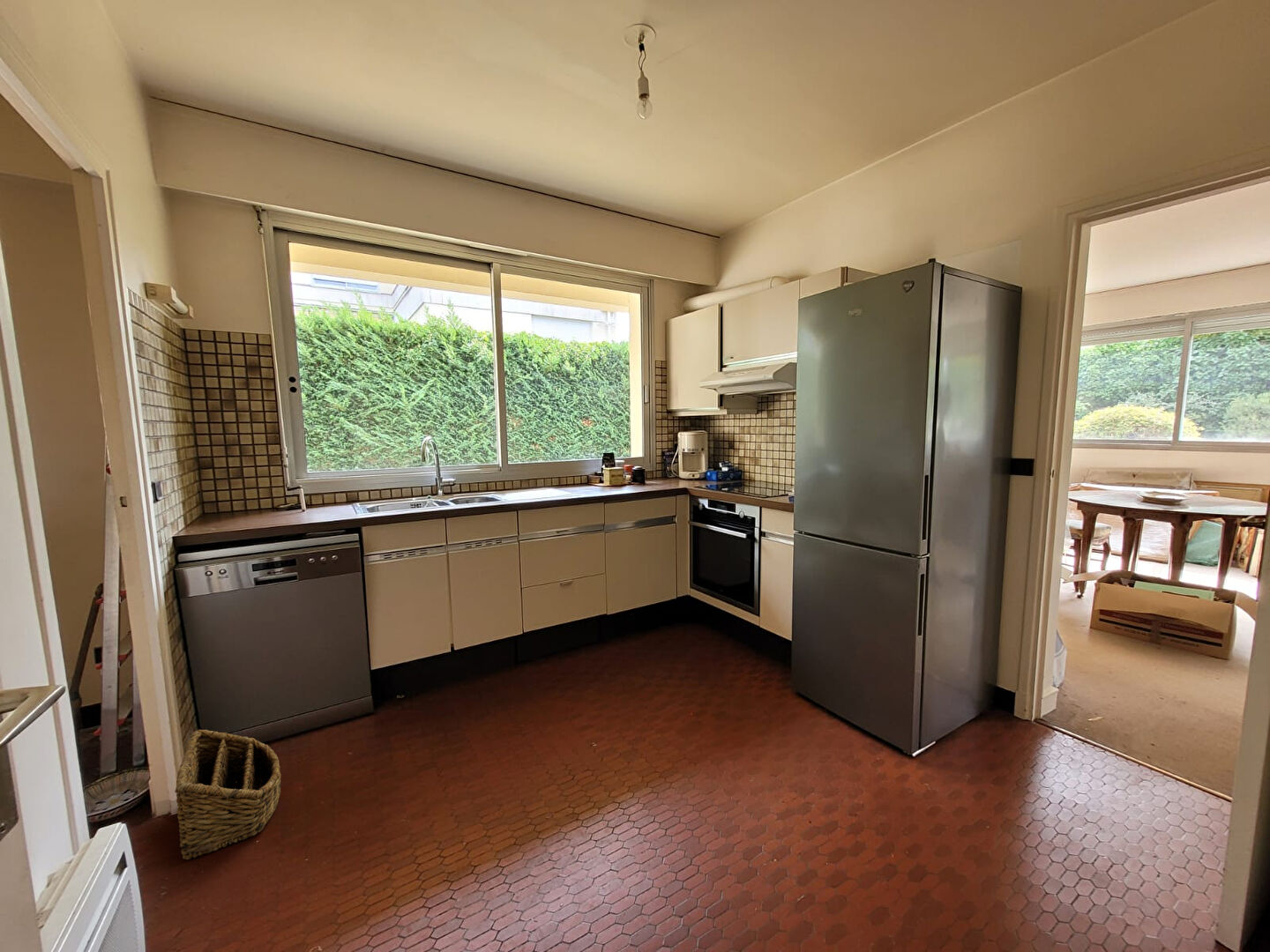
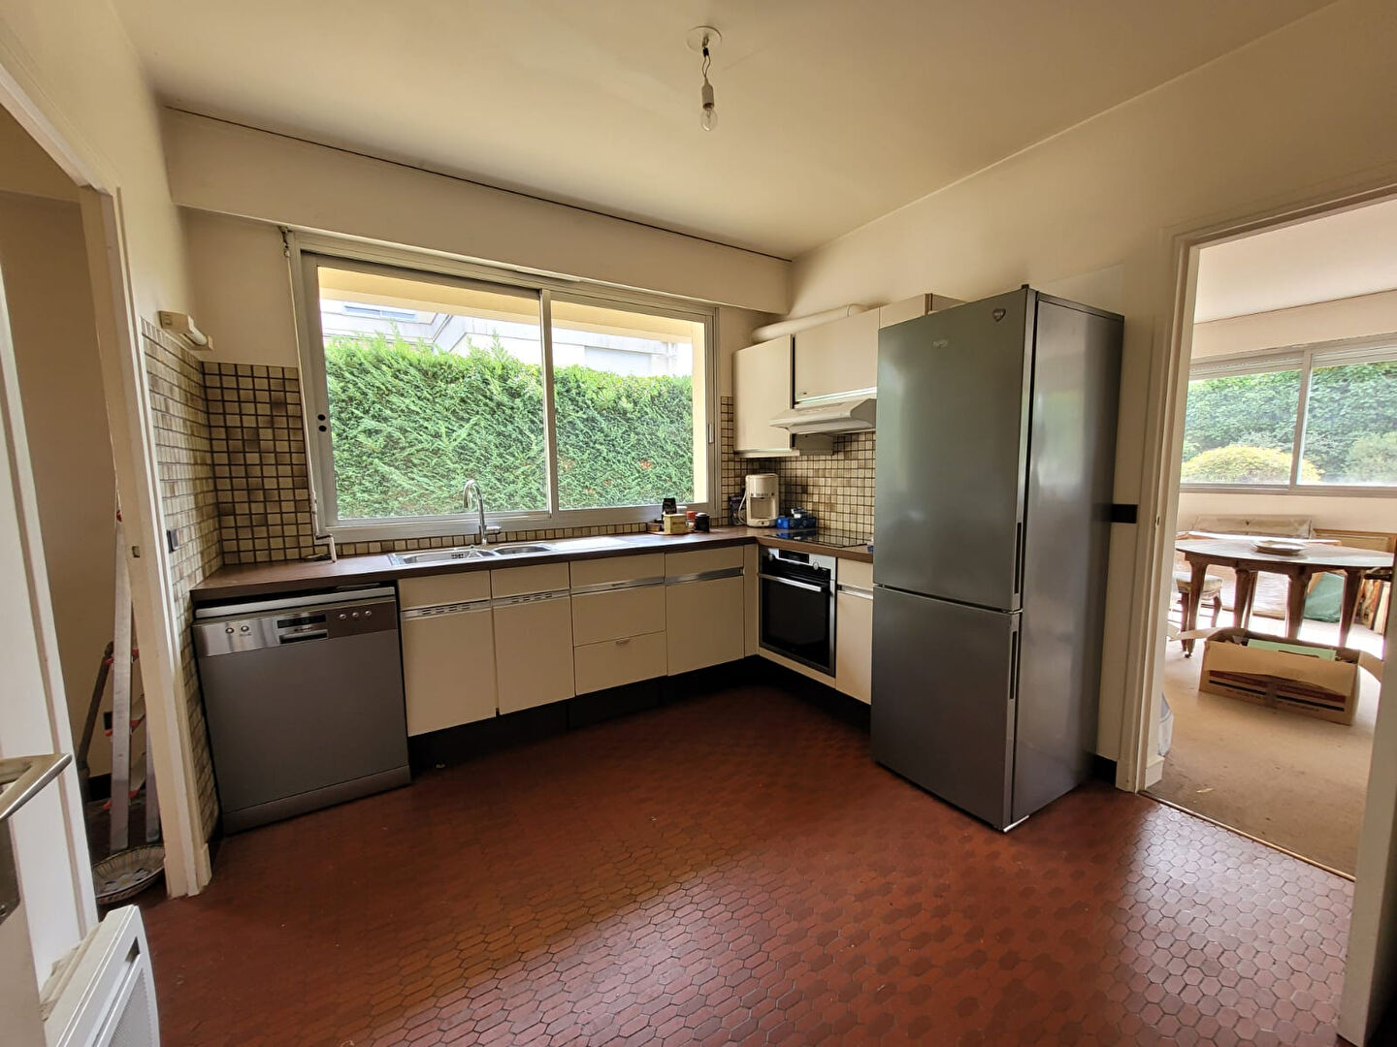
- basket [174,729,282,860]
